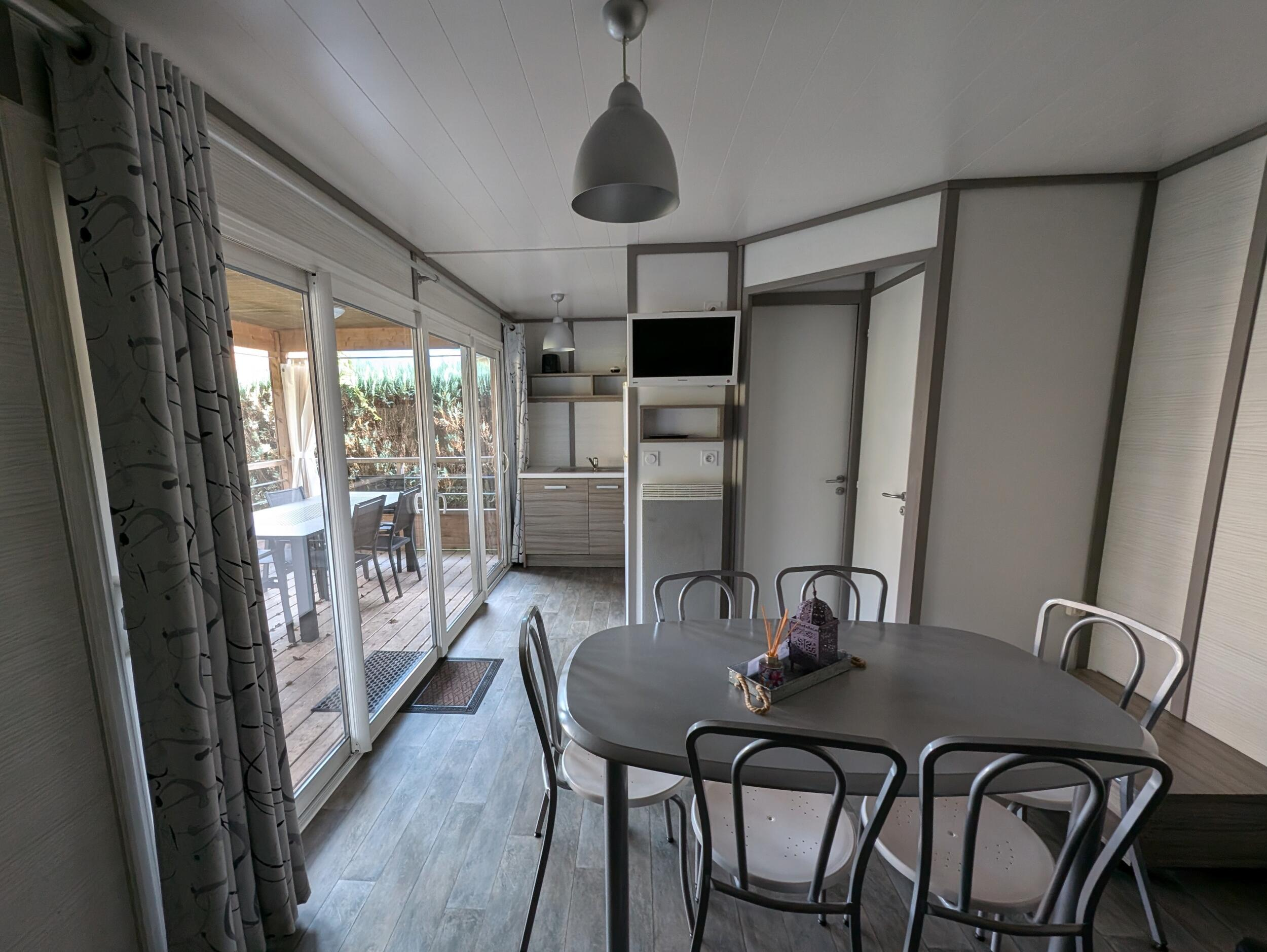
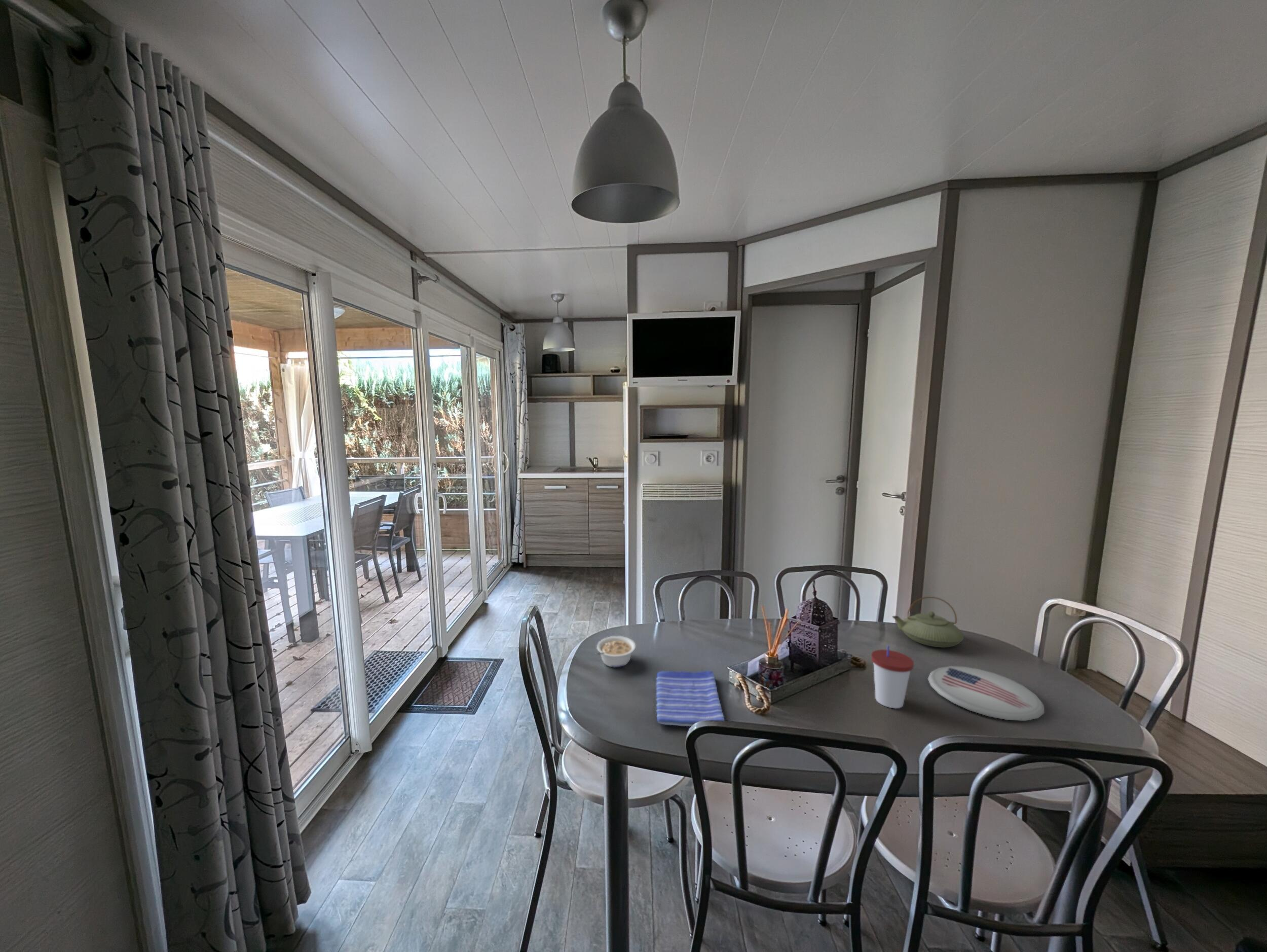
+ plate [927,666,1045,721]
+ cup [871,645,914,709]
+ dish towel [656,671,725,727]
+ teapot [892,596,964,648]
+ legume [595,636,637,668]
